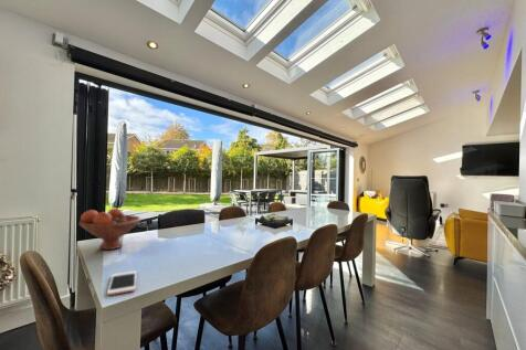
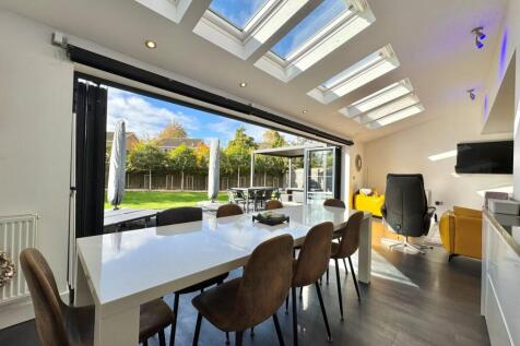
- cell phone [106,269,137,296]
- fruit bowl [77,208,143,251]
